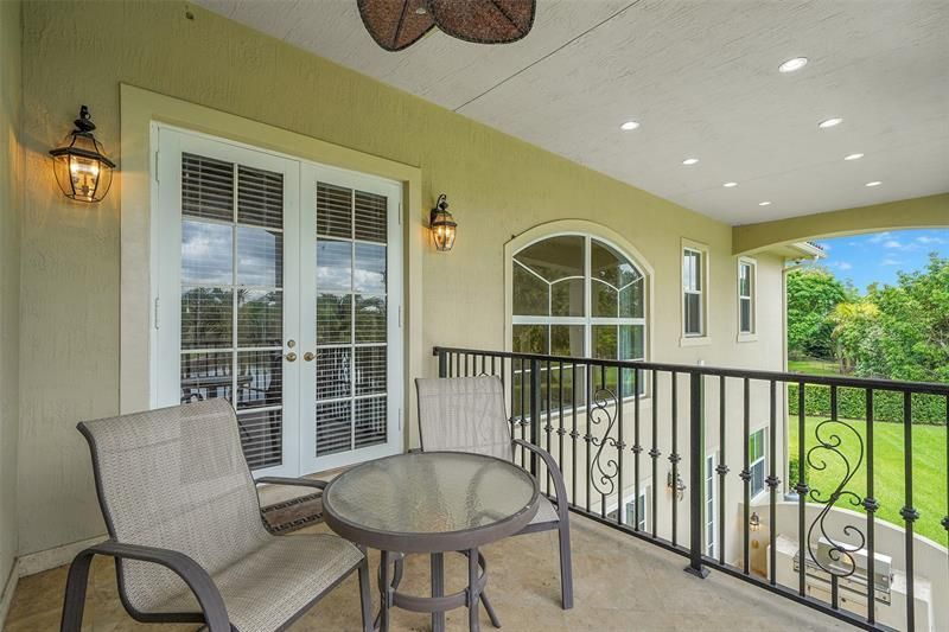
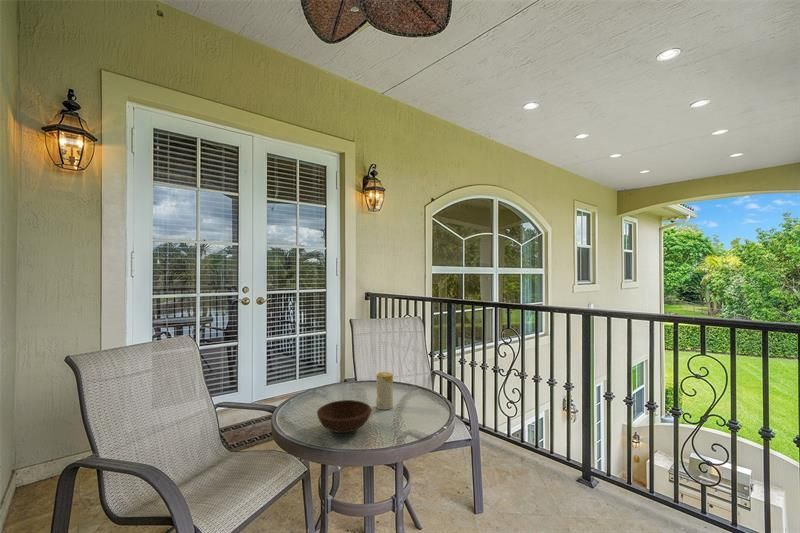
+ candle [375,371,394,411]
+ bowl [316,399,372,434]
